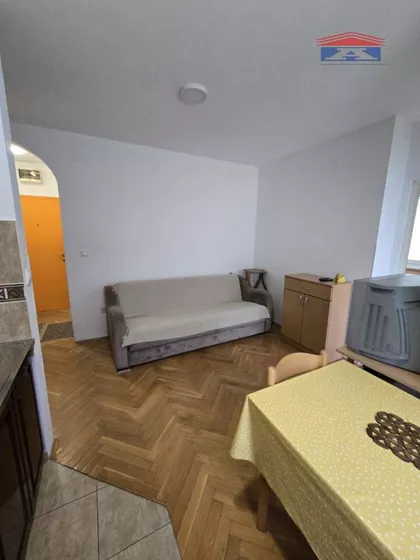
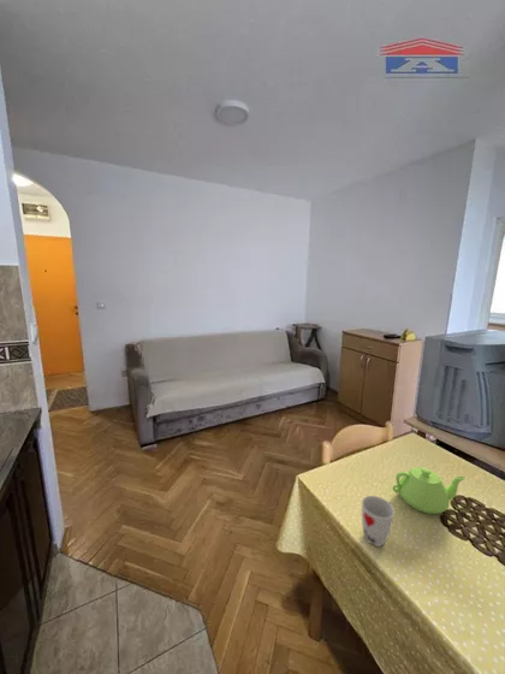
+ teapot [392,466,467,515]
+ cup [361,495,396,548]
